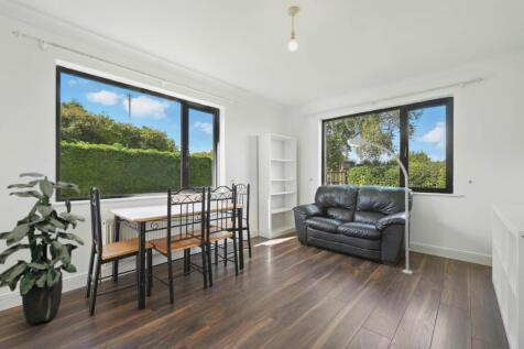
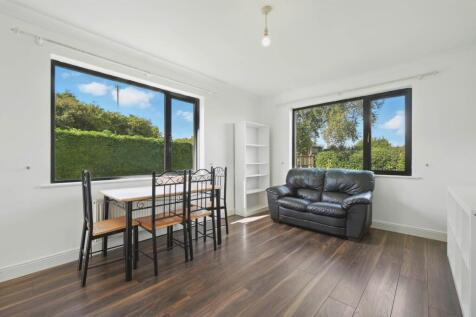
- indoor plant [0,172,86,325]
- floor lamp [346,137,414,276]
